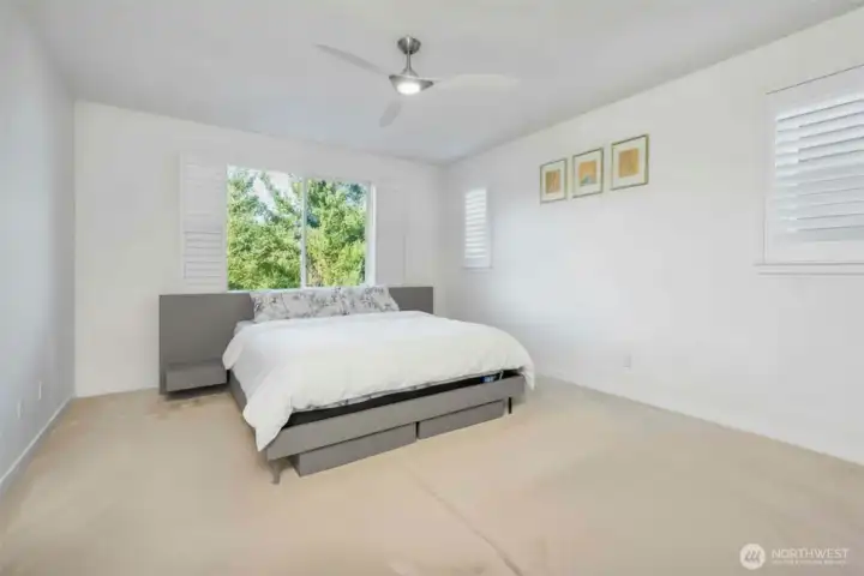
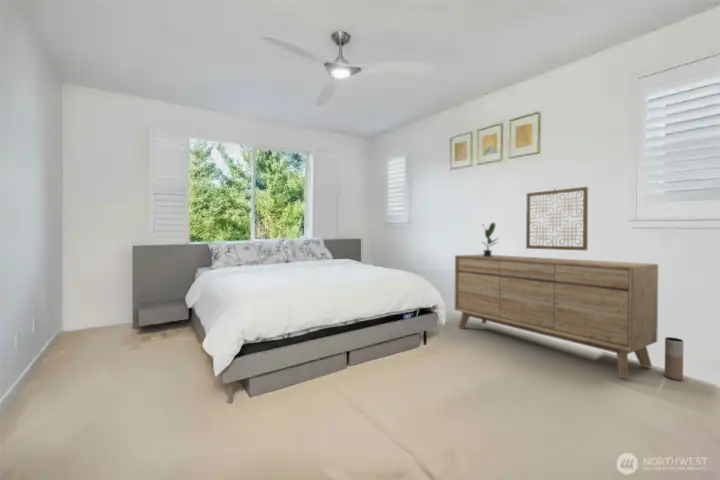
+ wall art [525,186,589,251]
+ vase [664,336,684,381]
+ potted plant [482,221,501,257]
+ sideboard [454,253,659,380]
